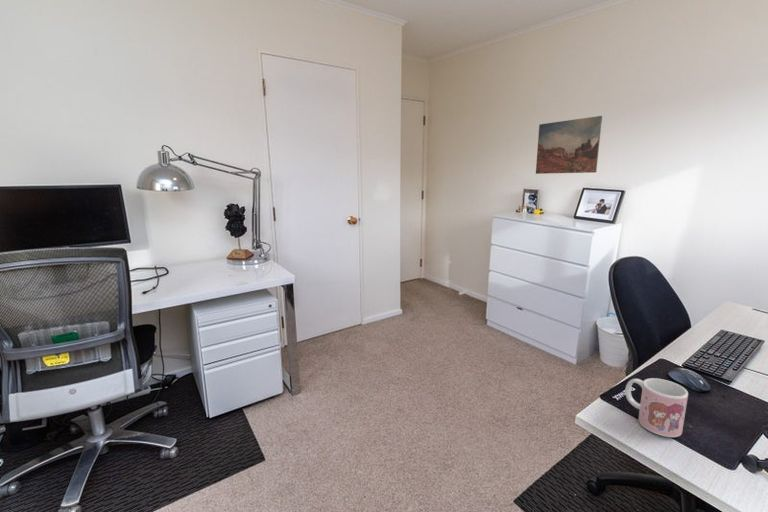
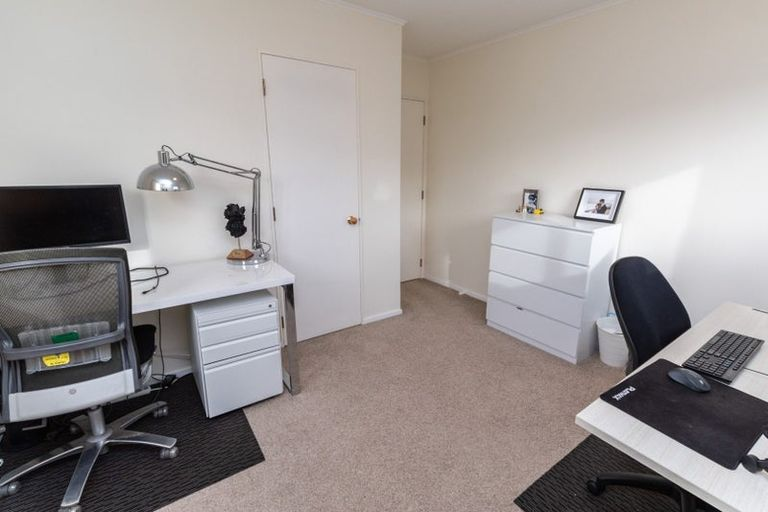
- mug [624,377,689,438]
- wall art [535,115,603,175]
